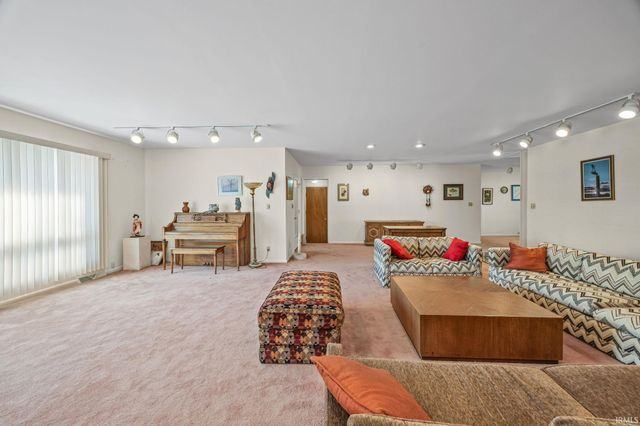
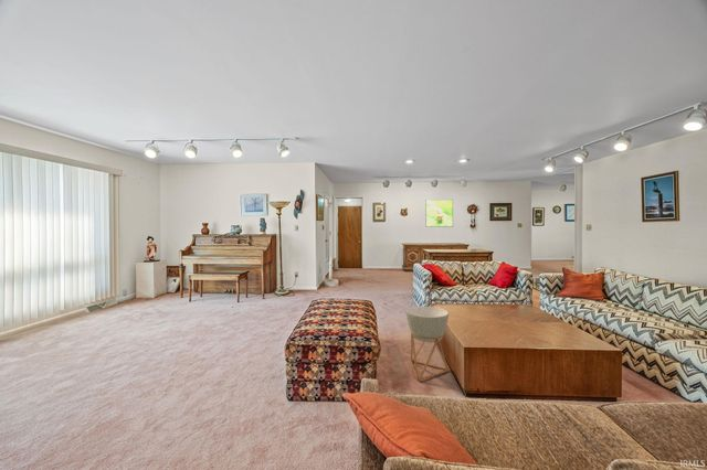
+ planter [405,306,450,382]
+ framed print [424,199,454,228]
